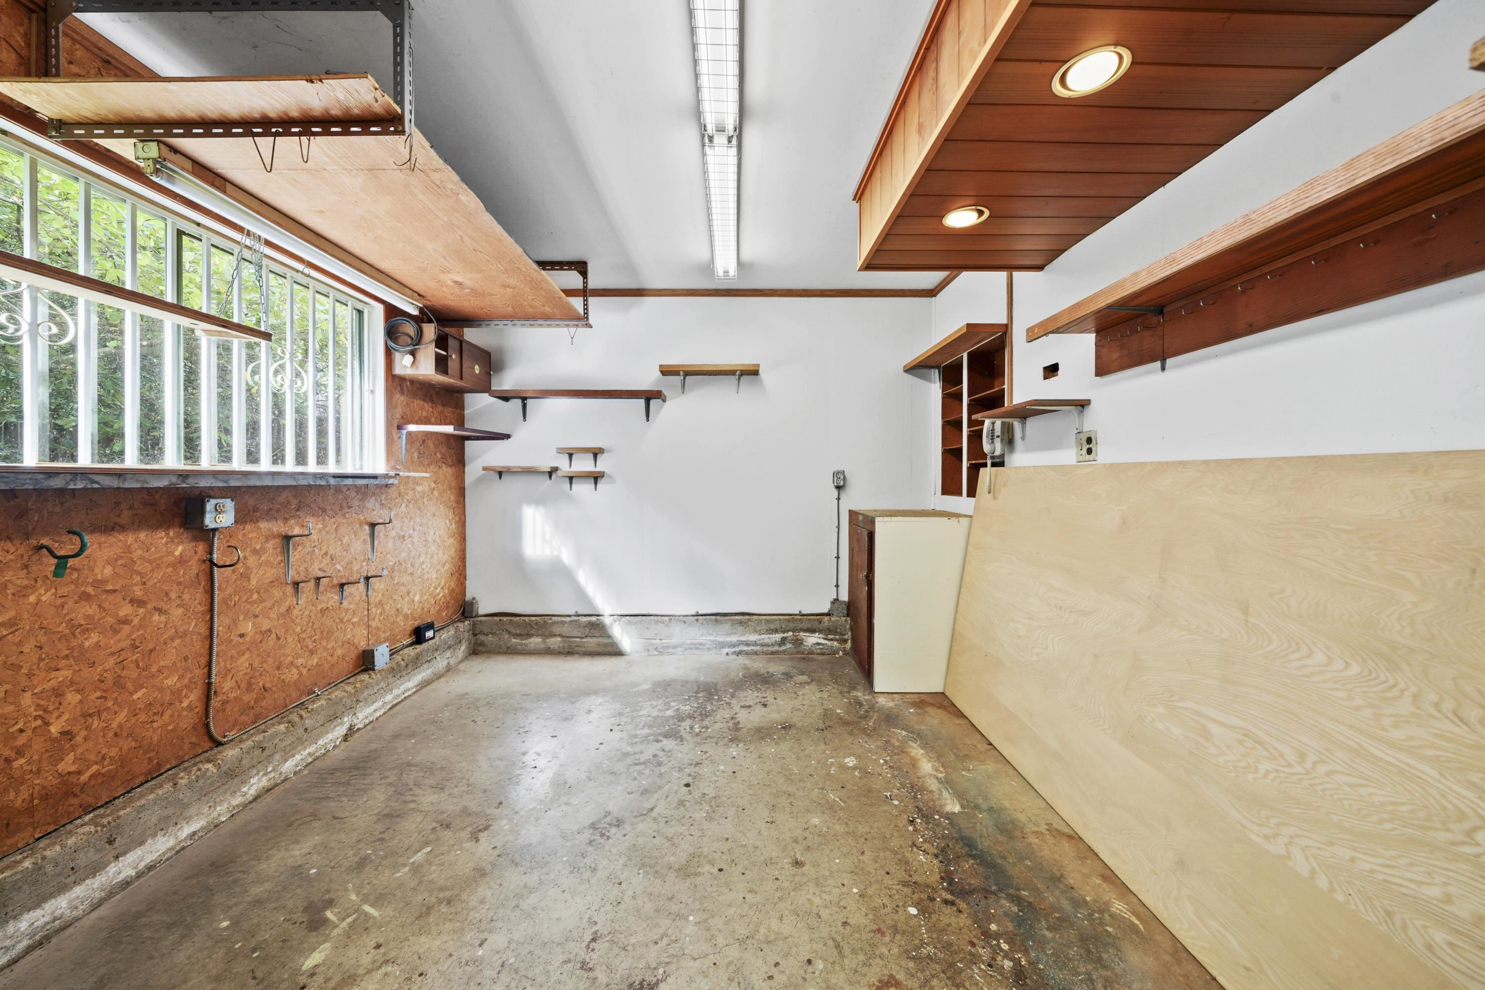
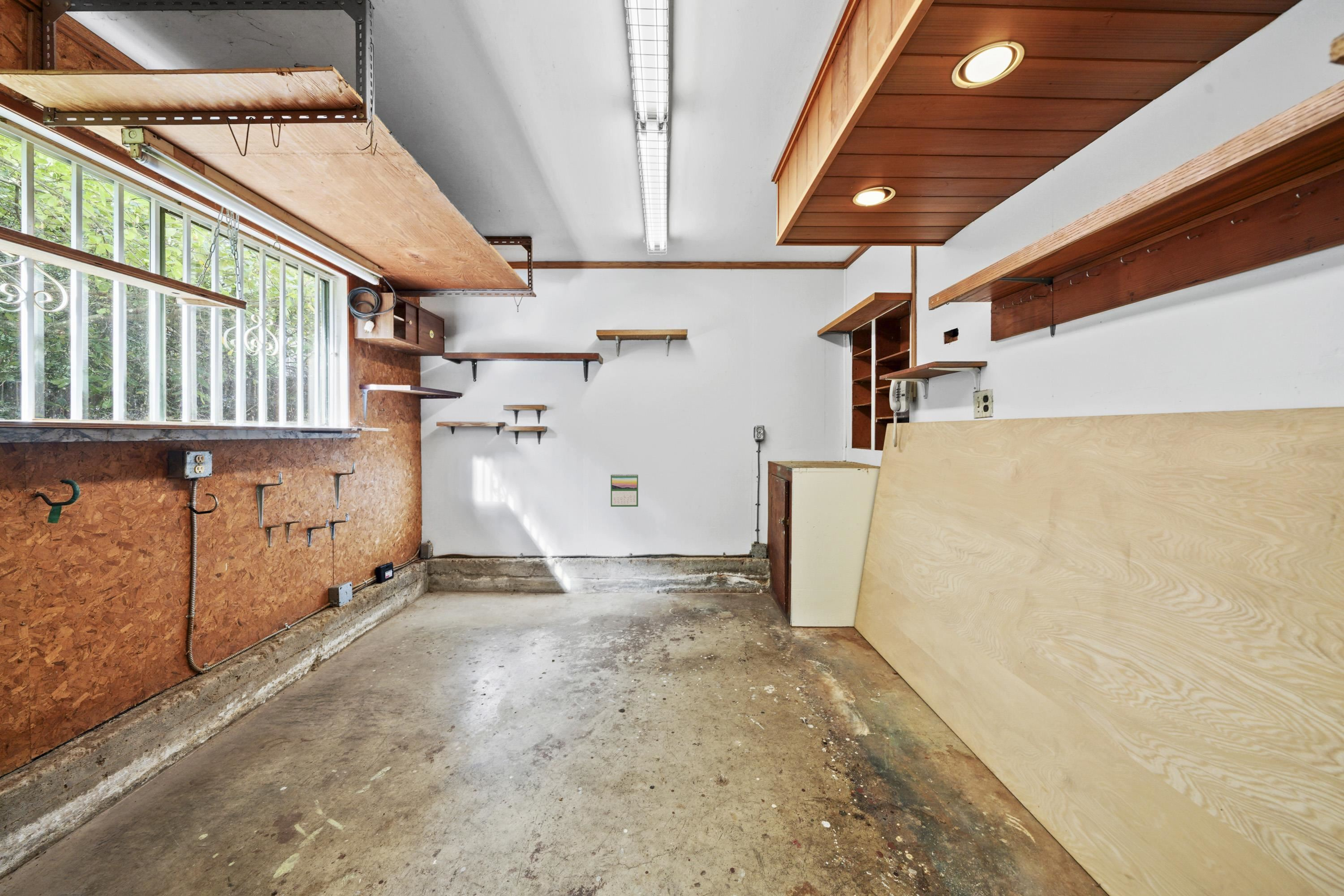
+ calendar [610,473,638,507]
